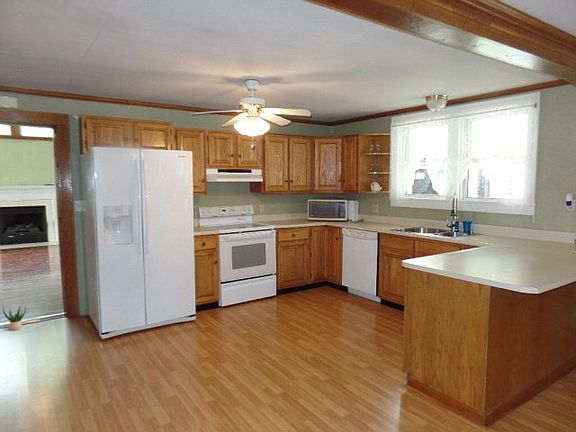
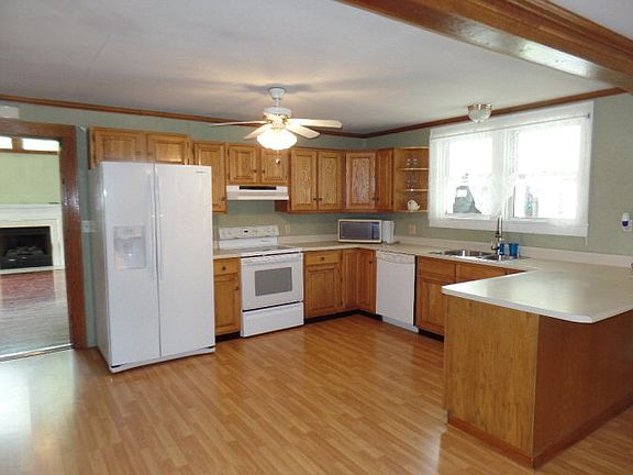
- potted plant [2,305,27,331]
